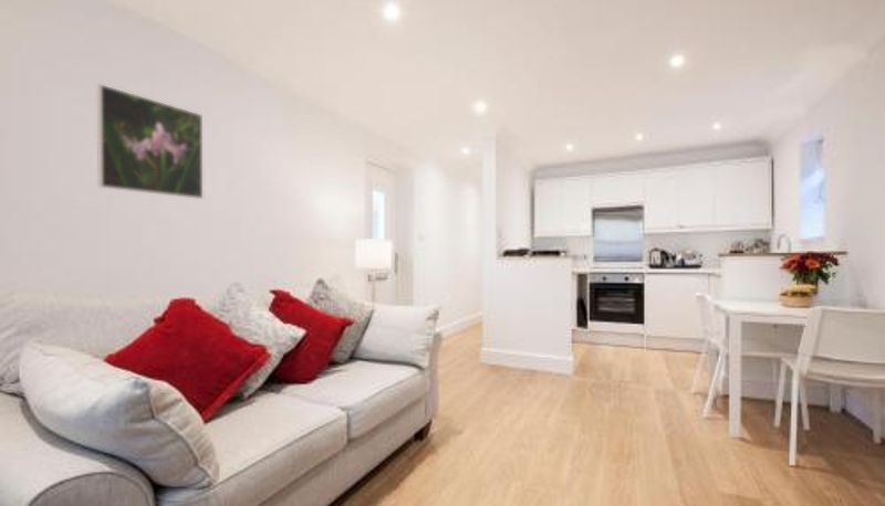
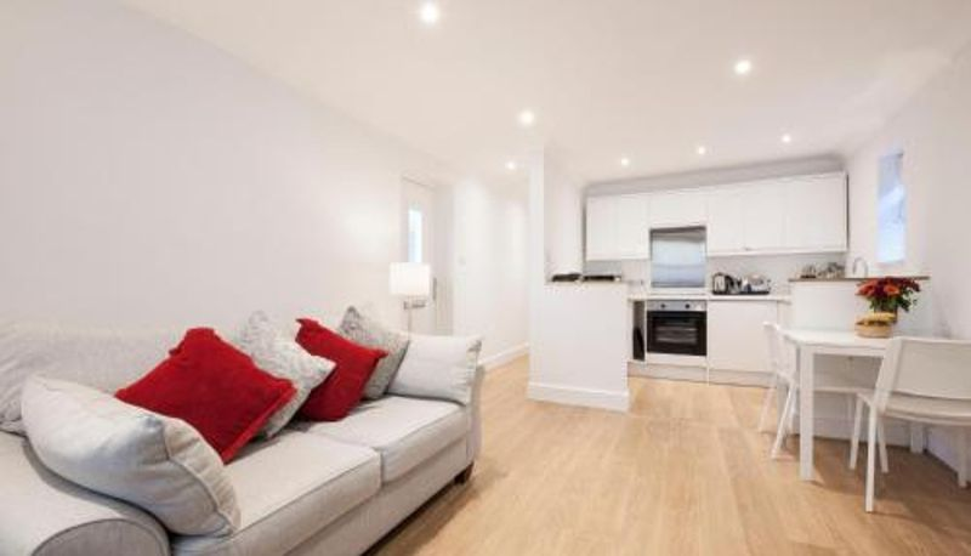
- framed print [96,83,204,200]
